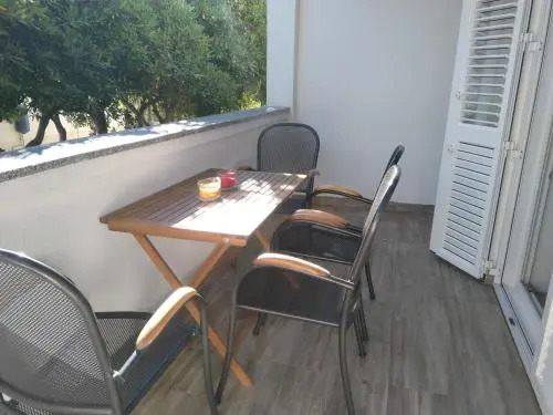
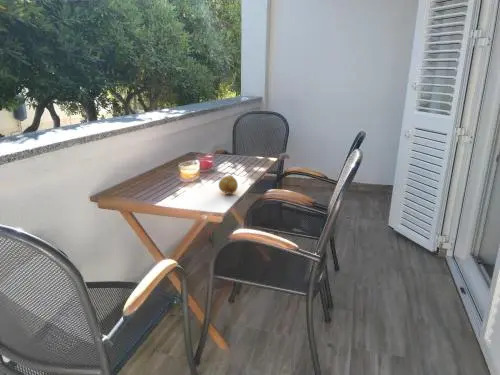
+ fruit [218,174,239,195]
